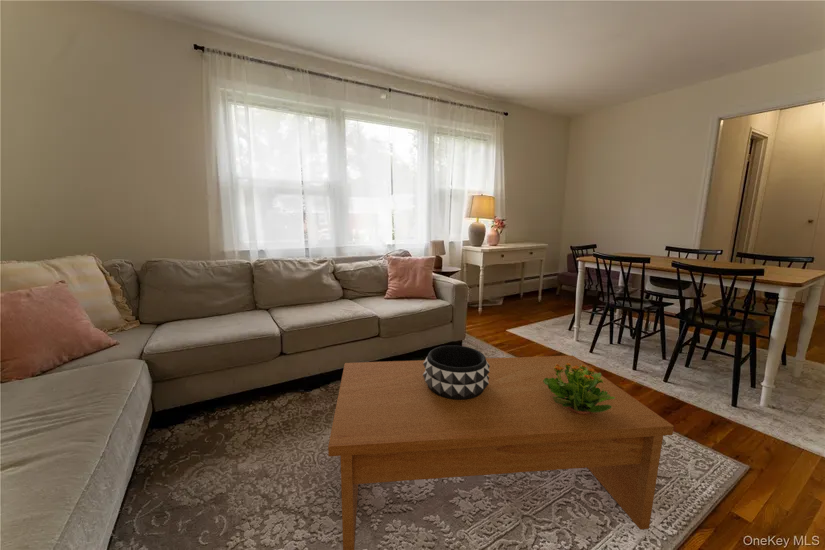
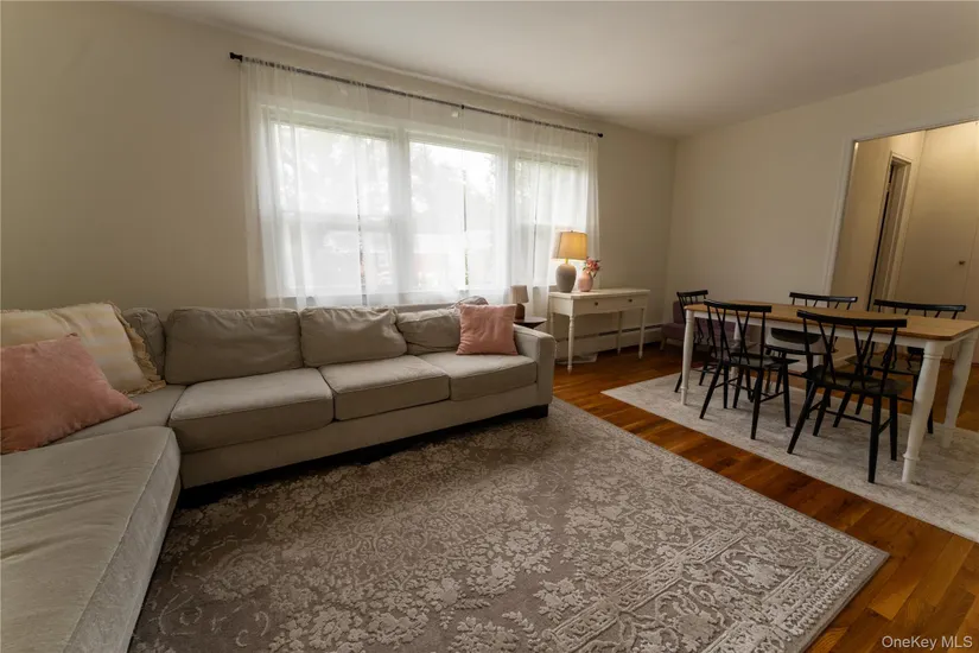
- potted flower [543,363,615,414]
- coffee table [327,355,675,550]
- decorative bowl [423,344,490,400]
